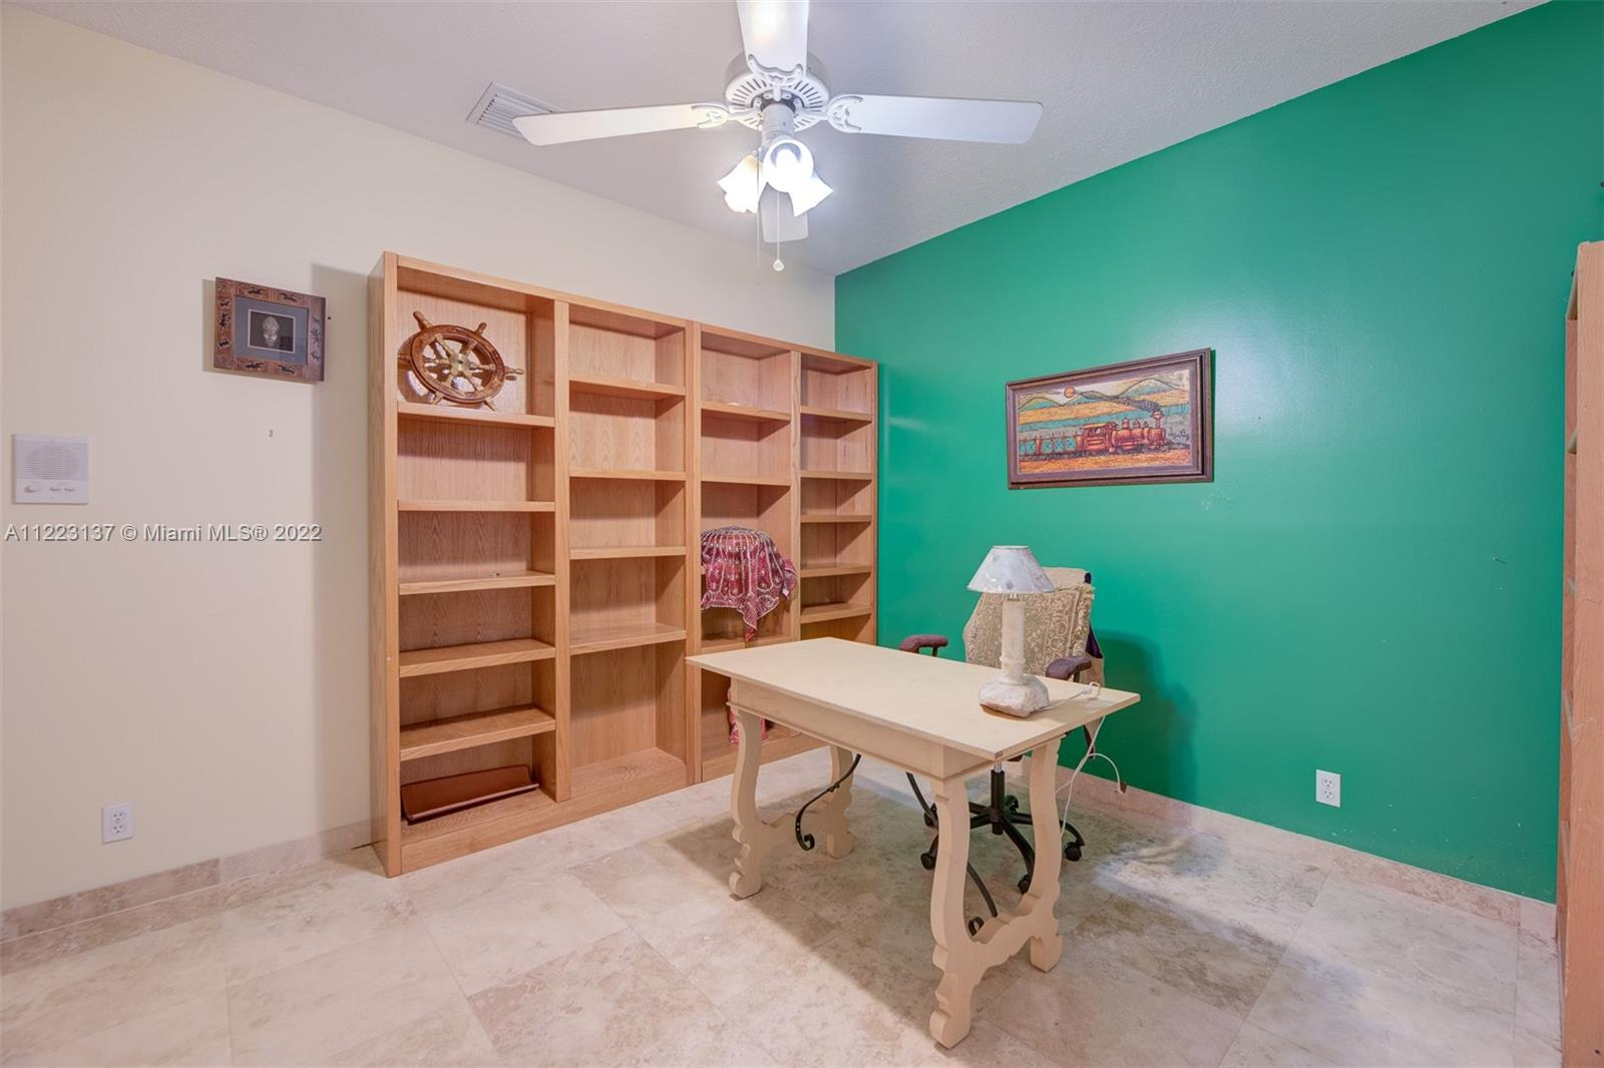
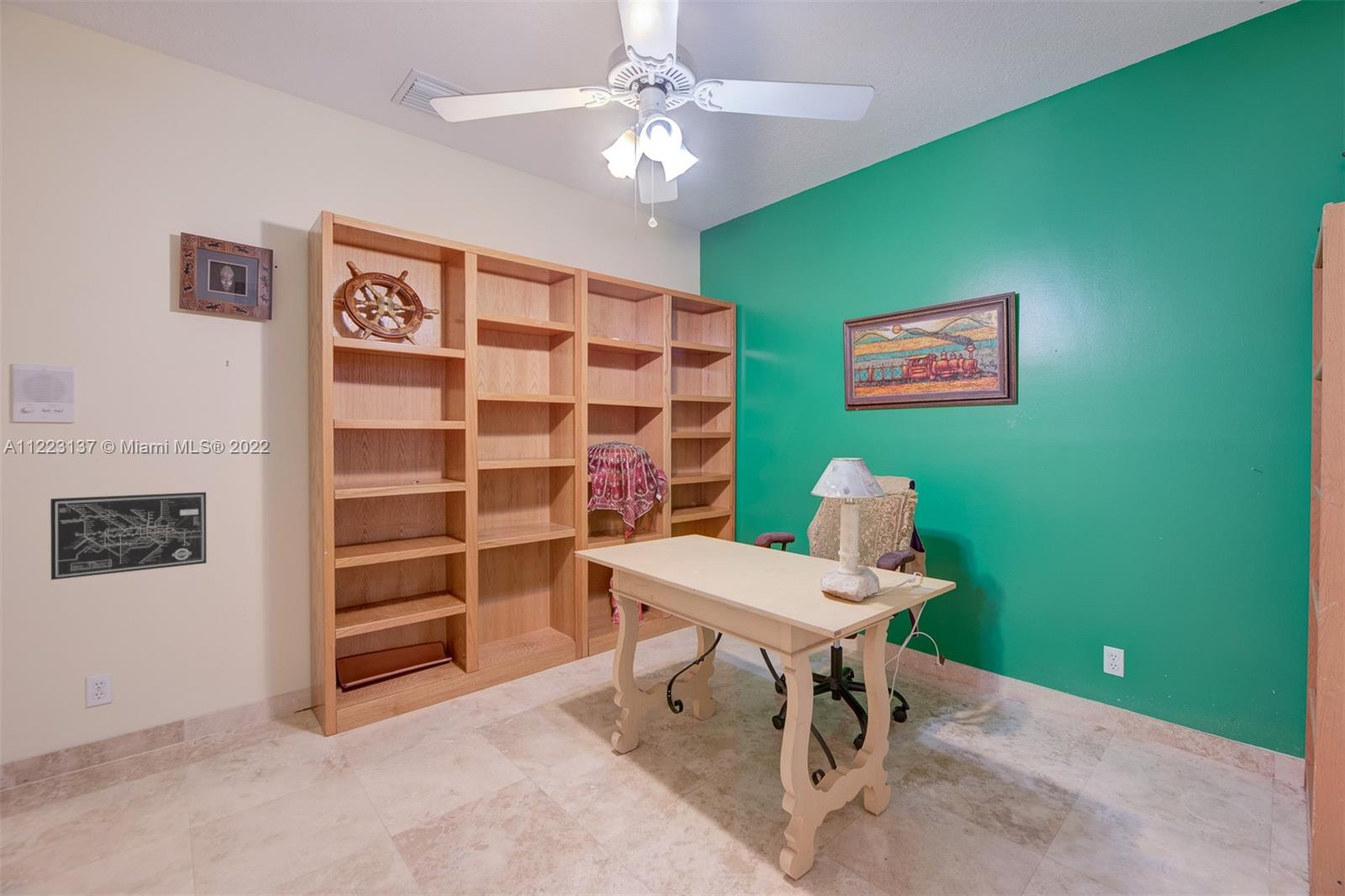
+ wall art [50,491,208,581]
